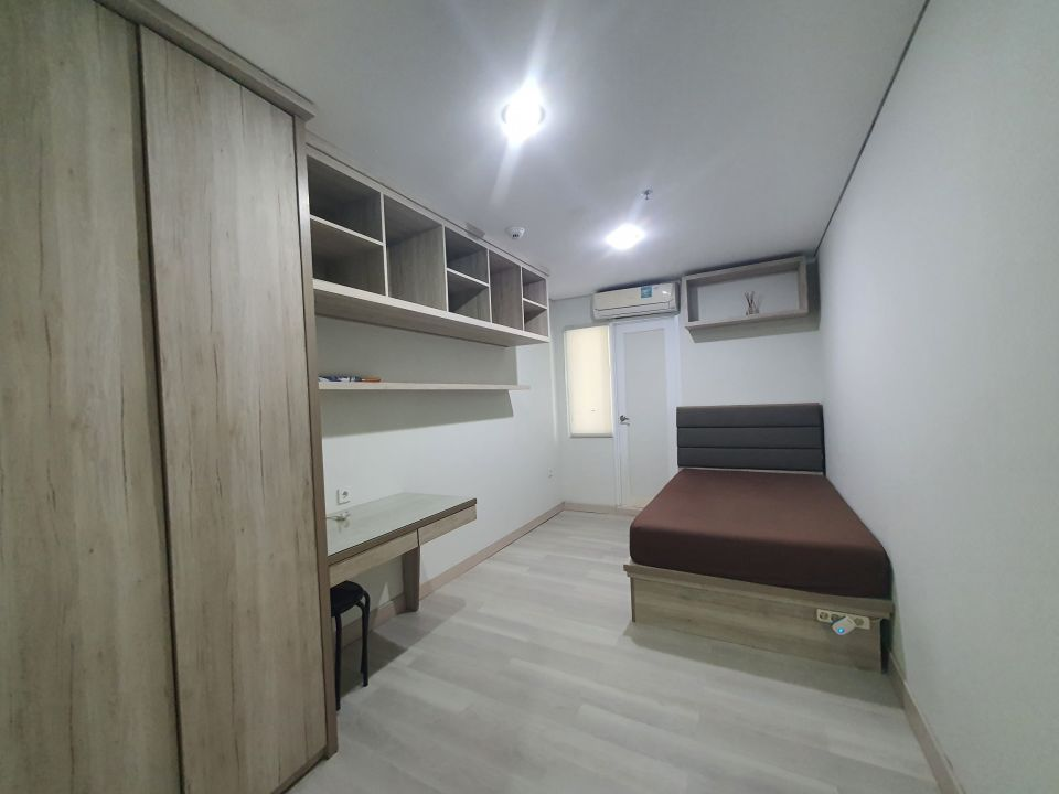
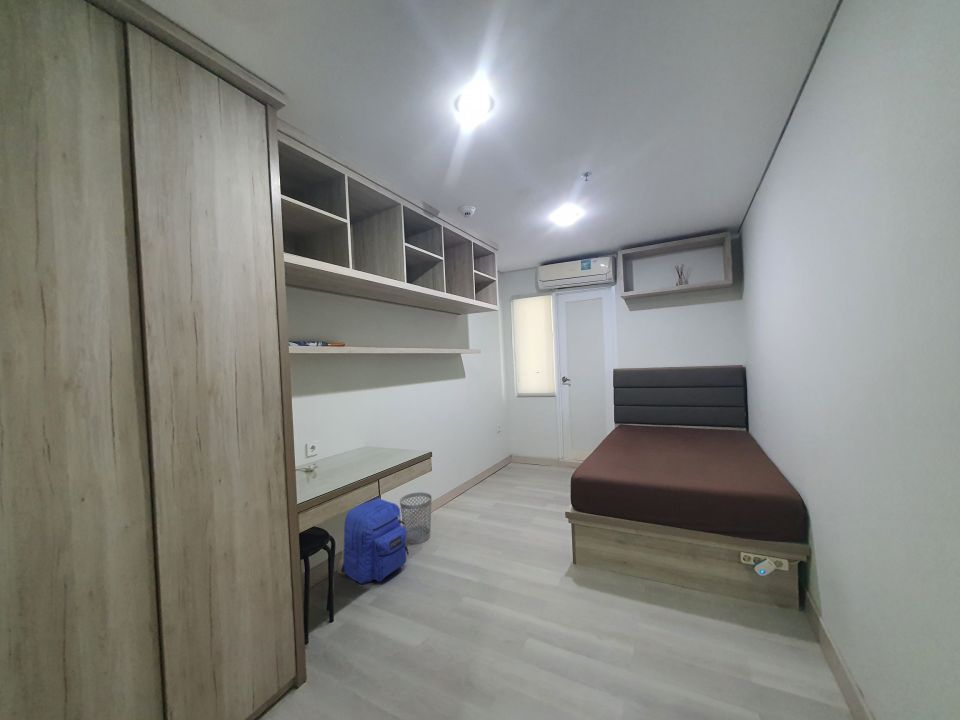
+ wastebasket [399,491,433,545]
+ backpack [340,497,410,585]
